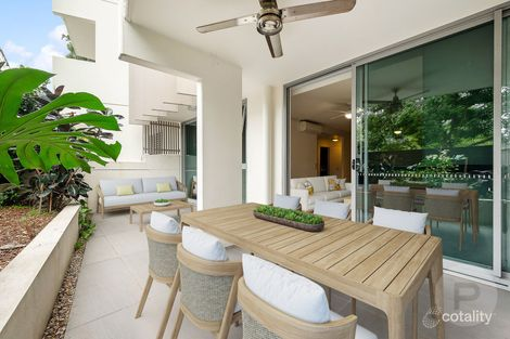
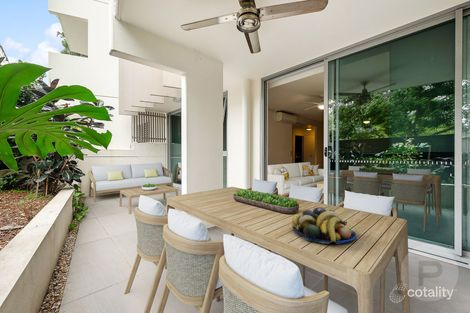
+ fruit bowl [291,206,357,245]
